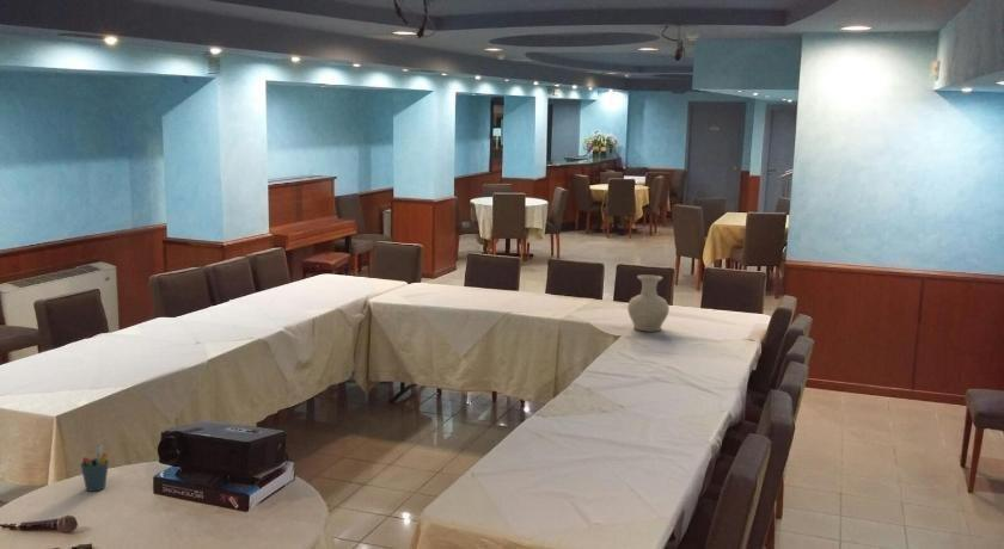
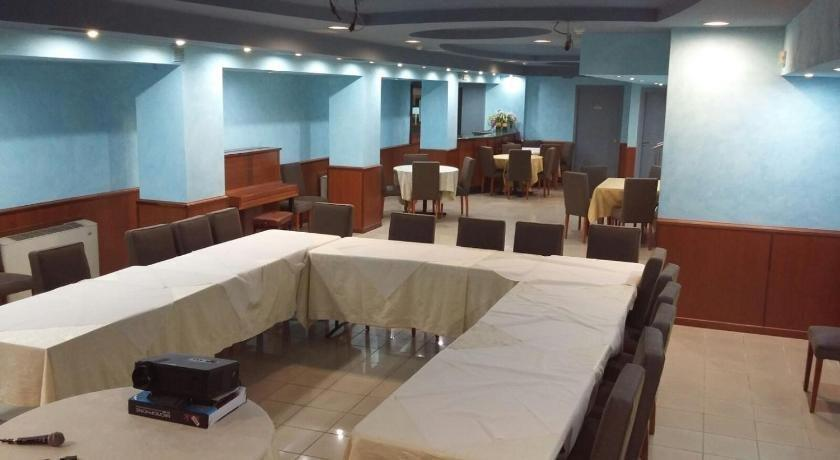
- vase [626,273,671,333]
- pen holder [80,444,110,493]
